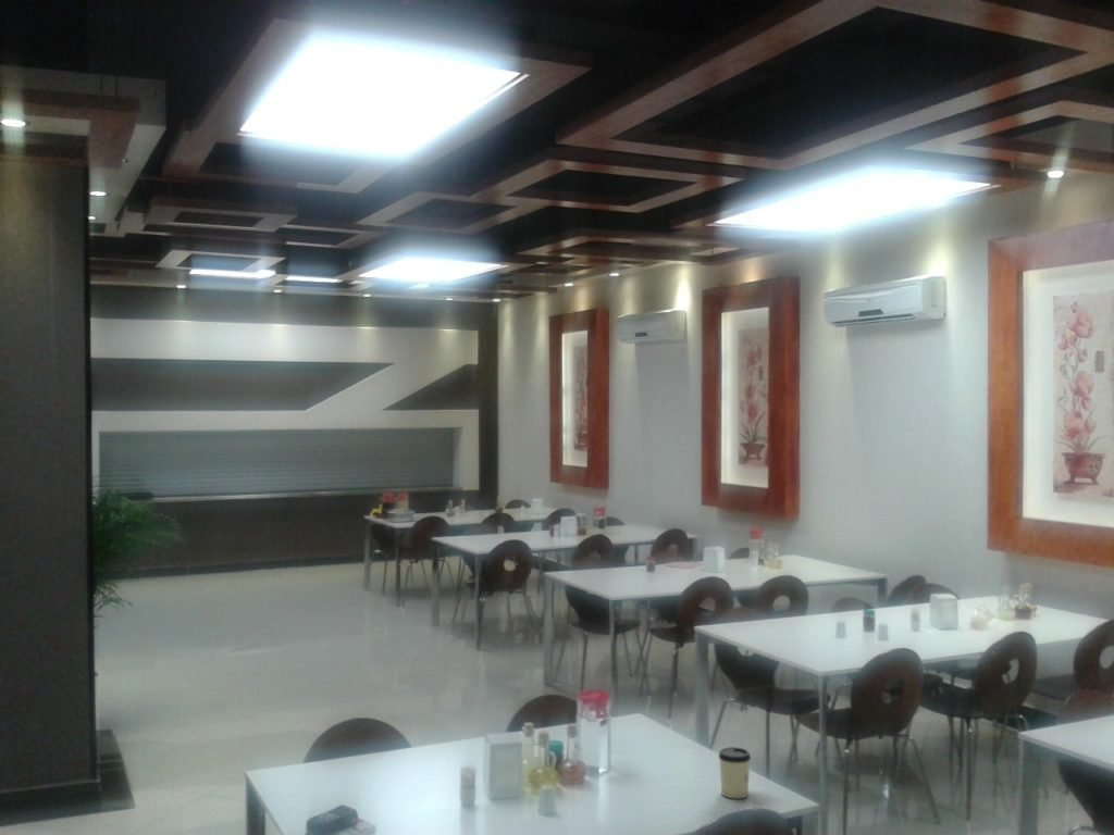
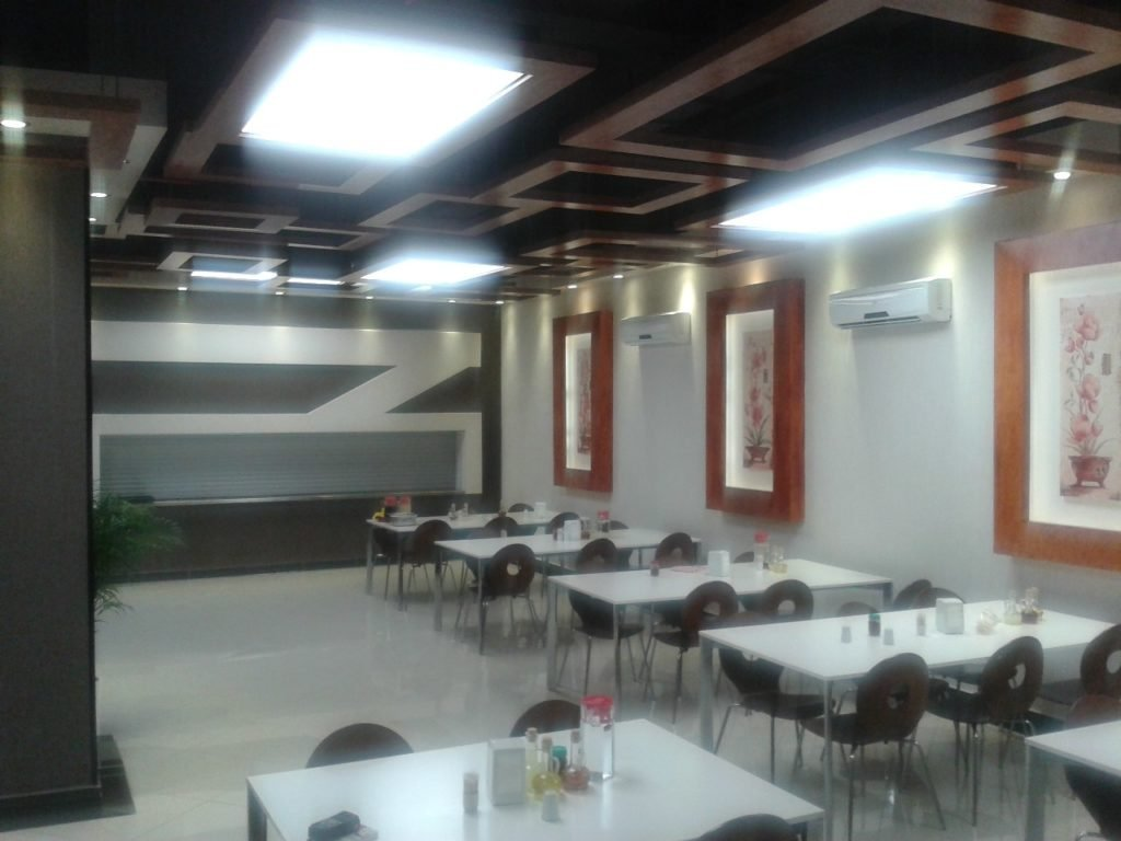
- cup [717,746,752,800]
